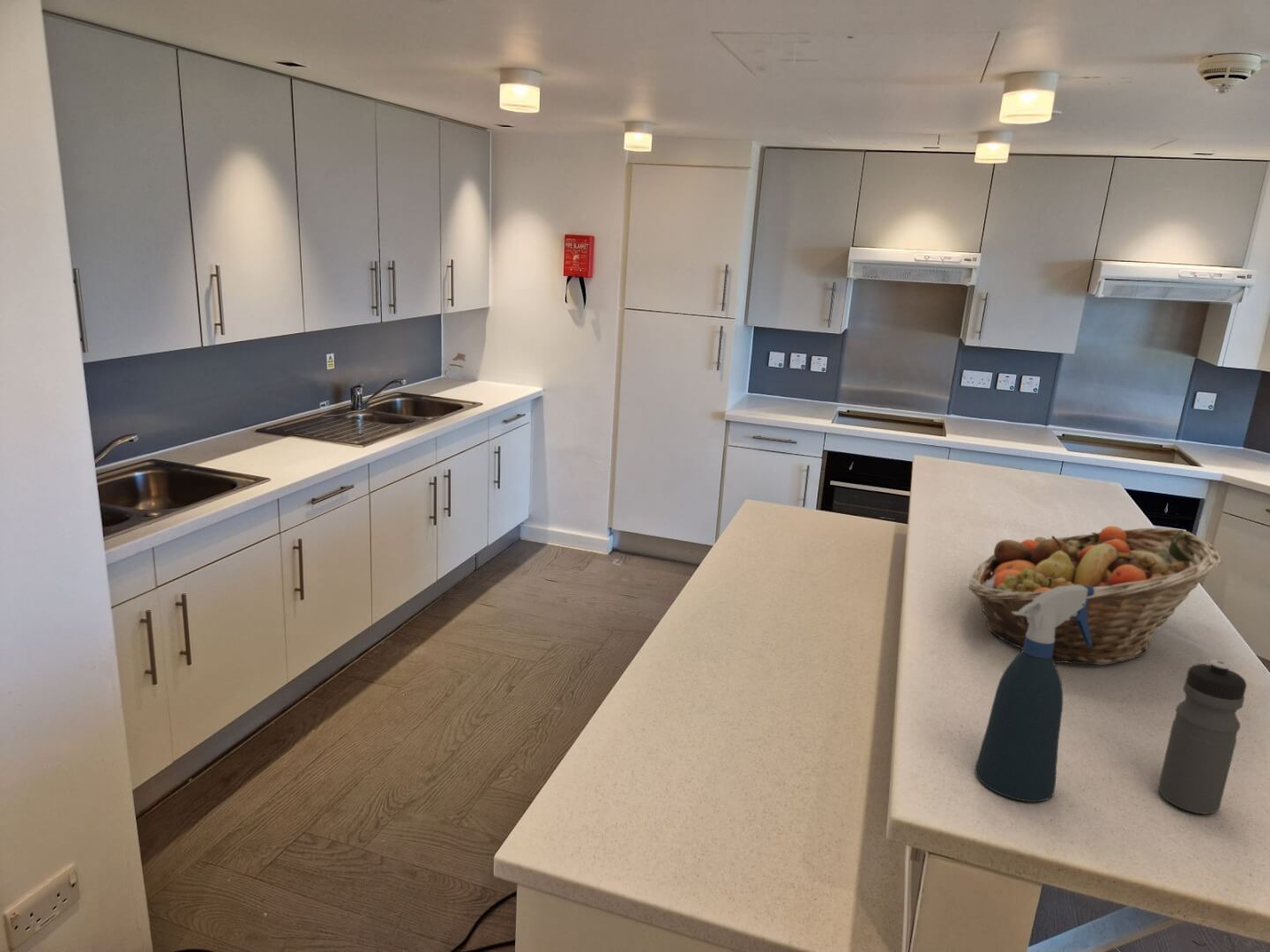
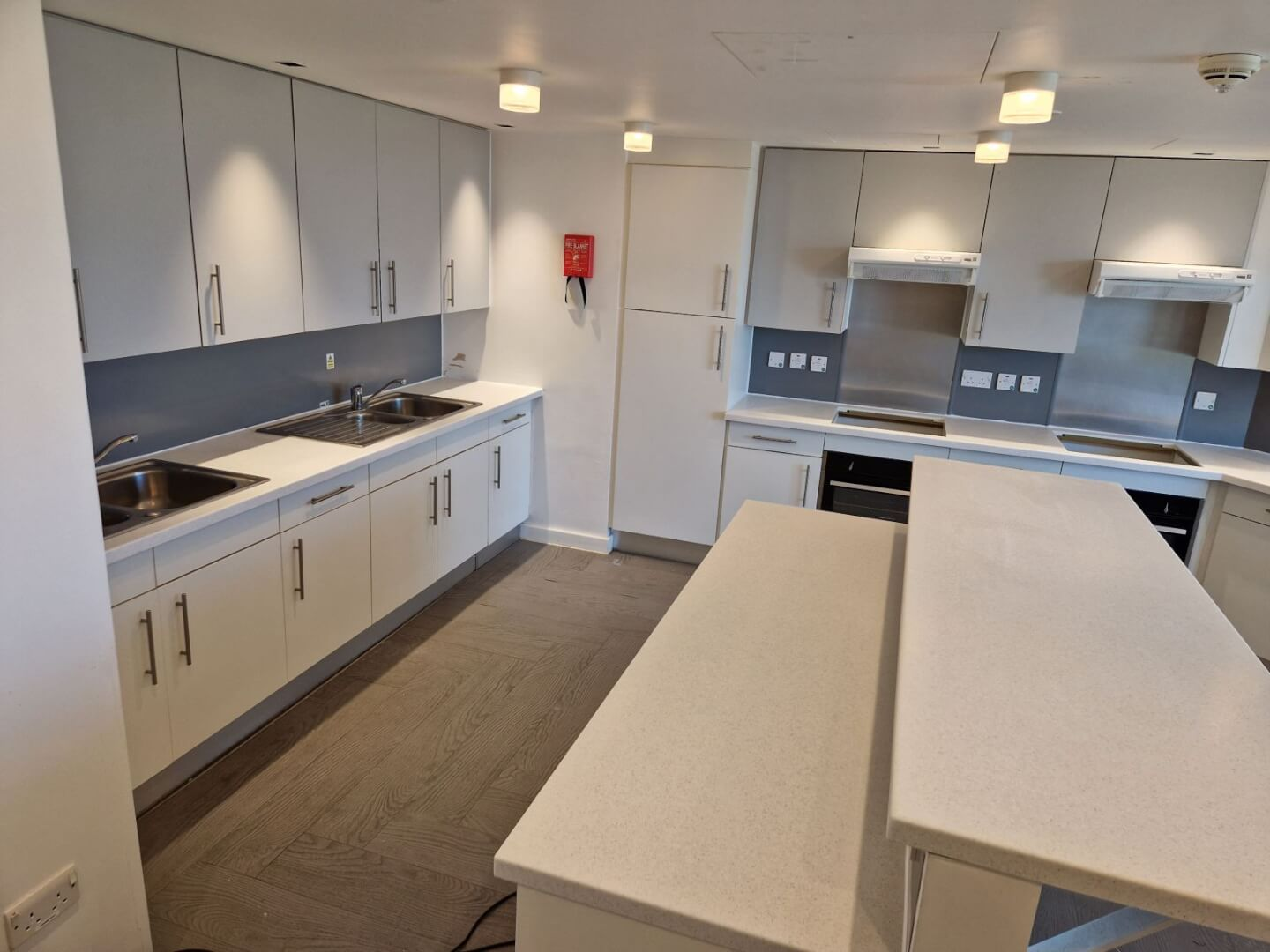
- fruit basket [967,525,1224,666]
- water bottle [1157,658,1248,815]
- spray bottle [974,584,1094,803]
